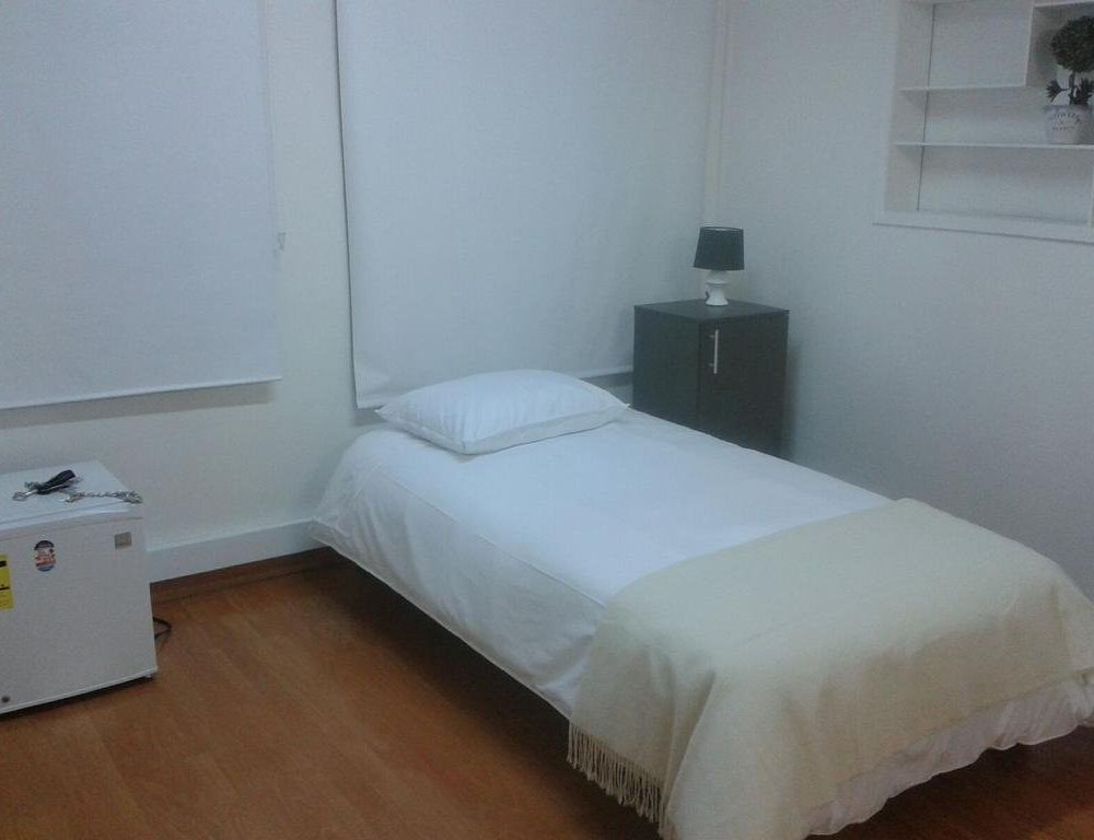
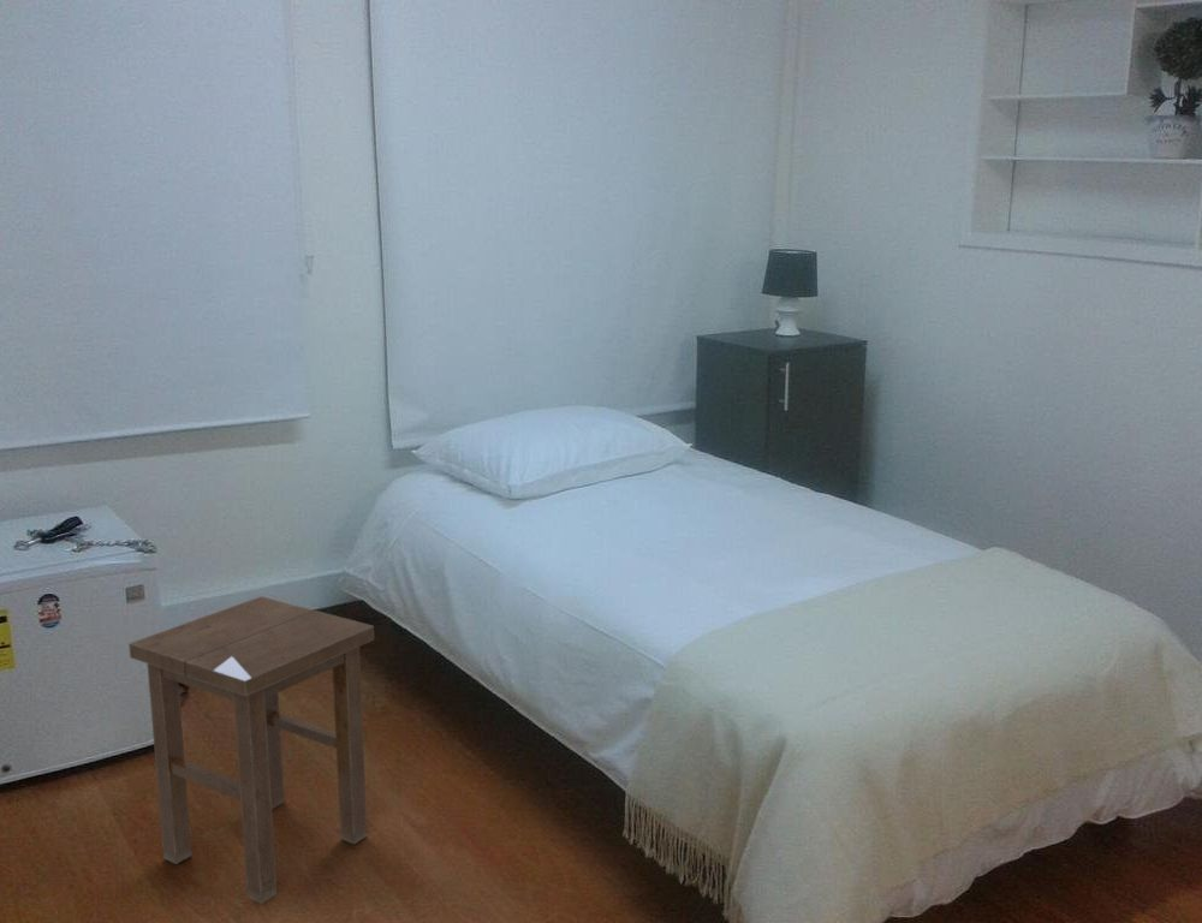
+ stool [127,595,375,905]
